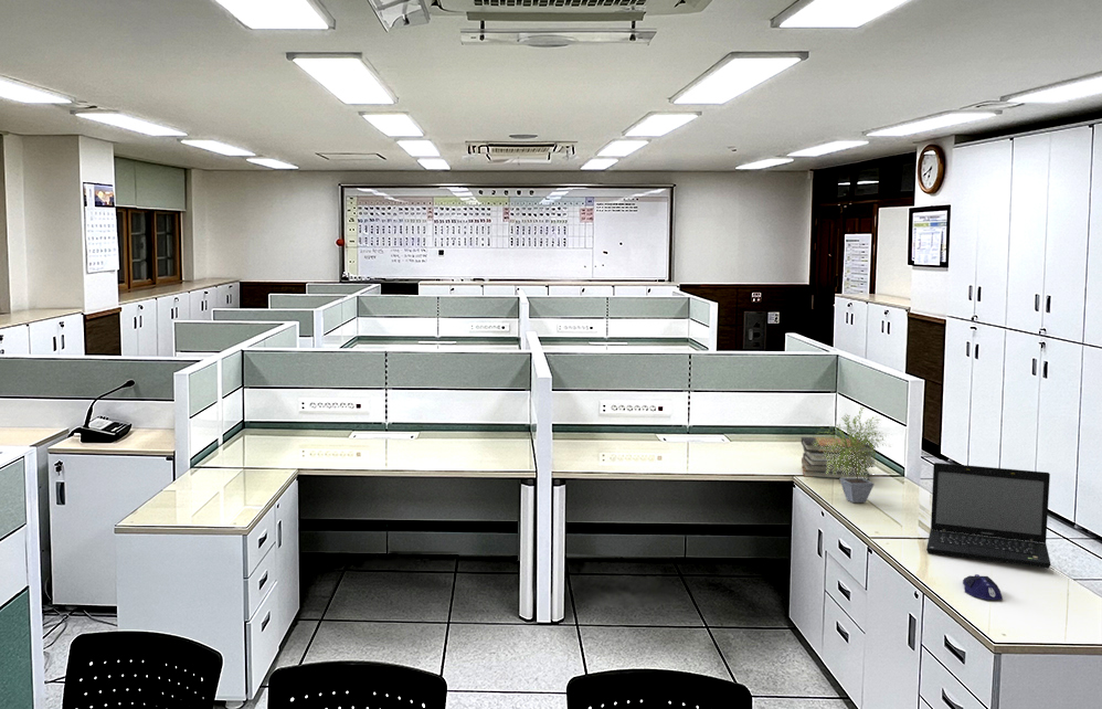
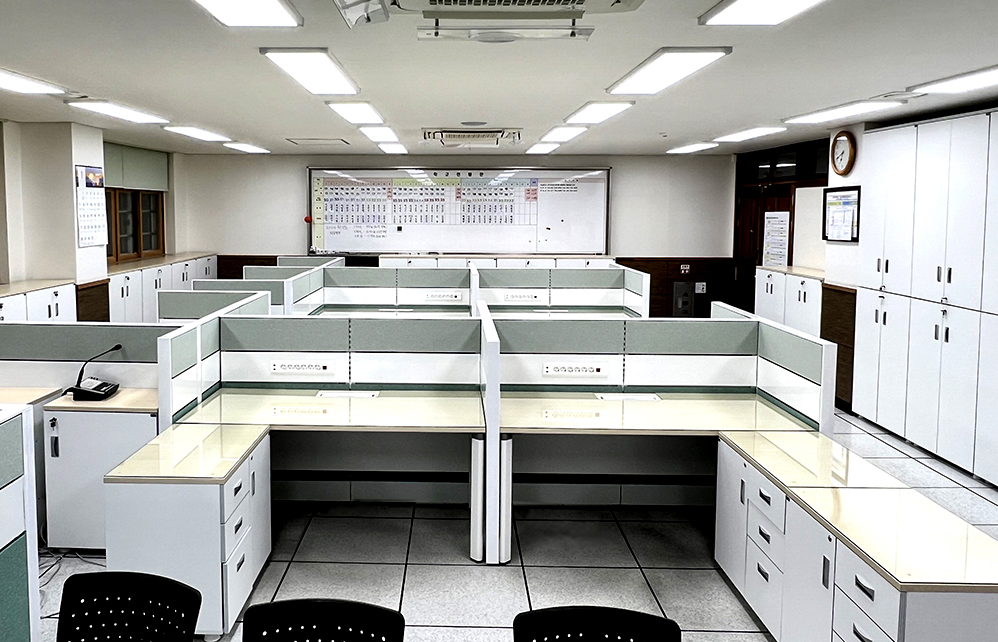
- laptop [925,462,1052,570]
- book stack [801,436,877,482]
- potted plant [810,406,893,504]
- computer mouse [962,573,1004,601]
